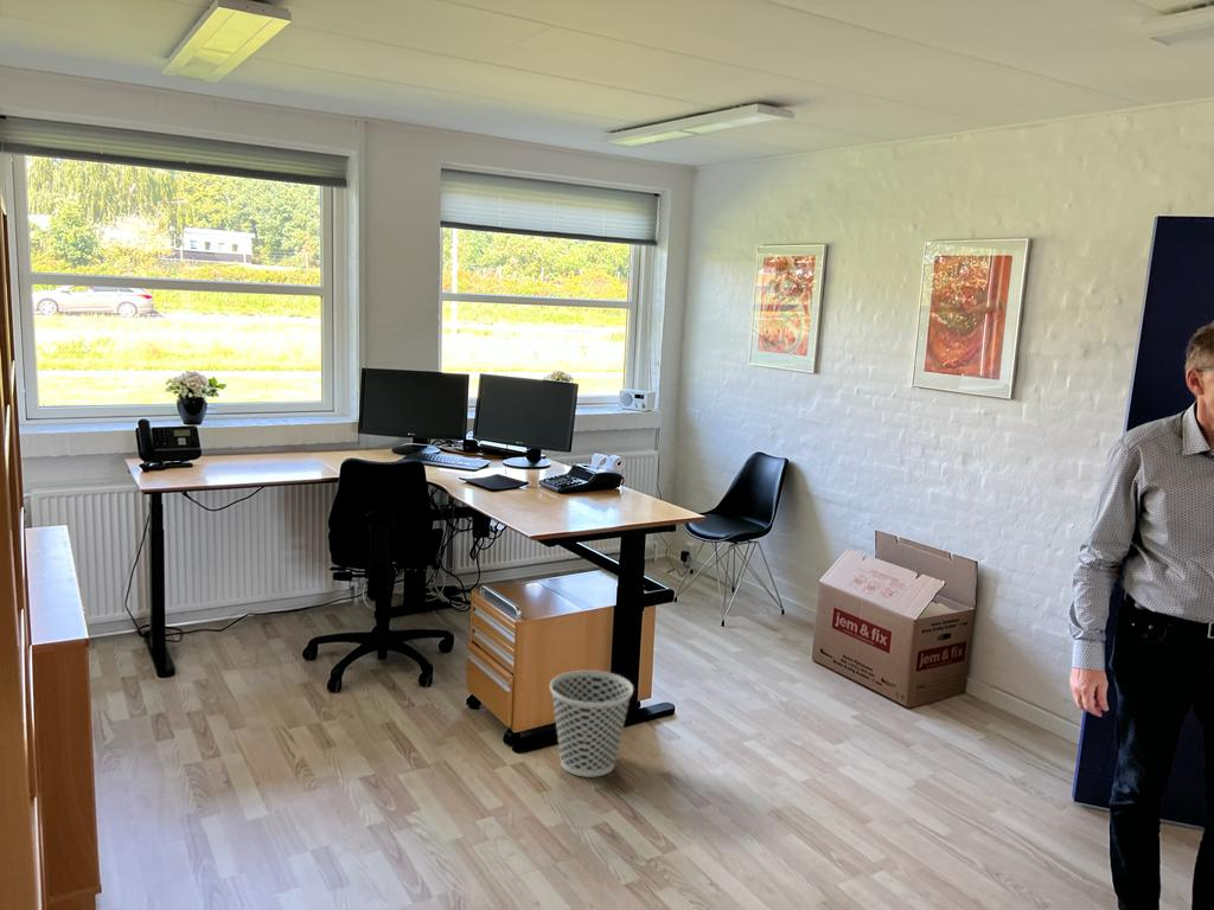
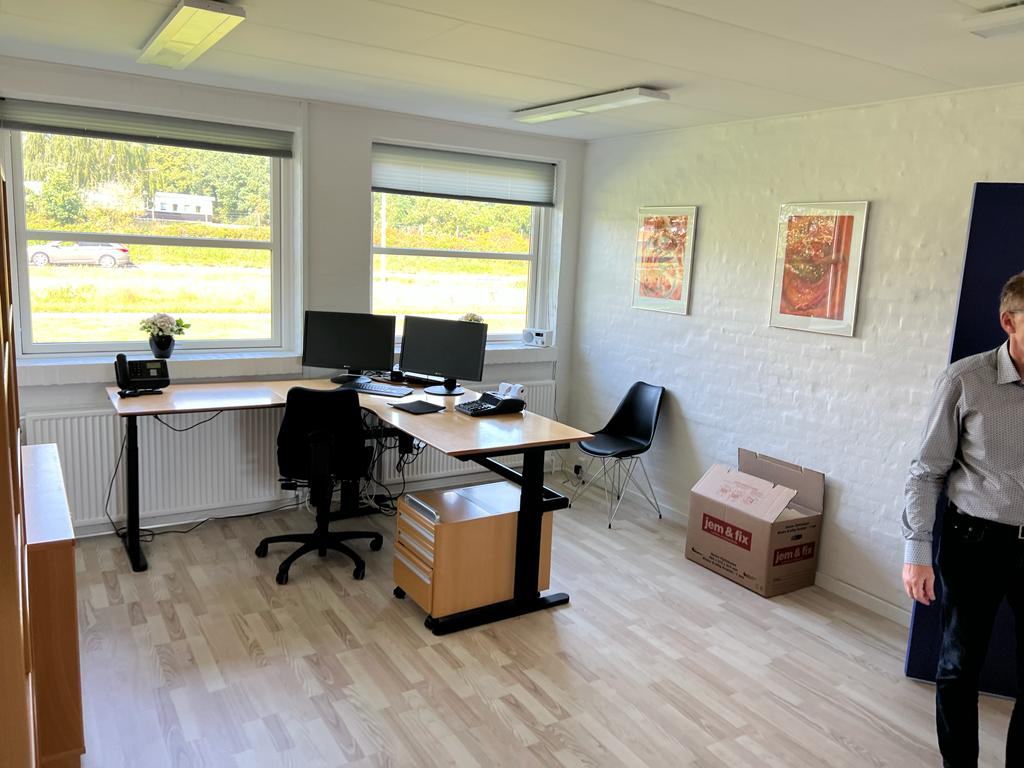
- wastebasket [549,669,634,778]
